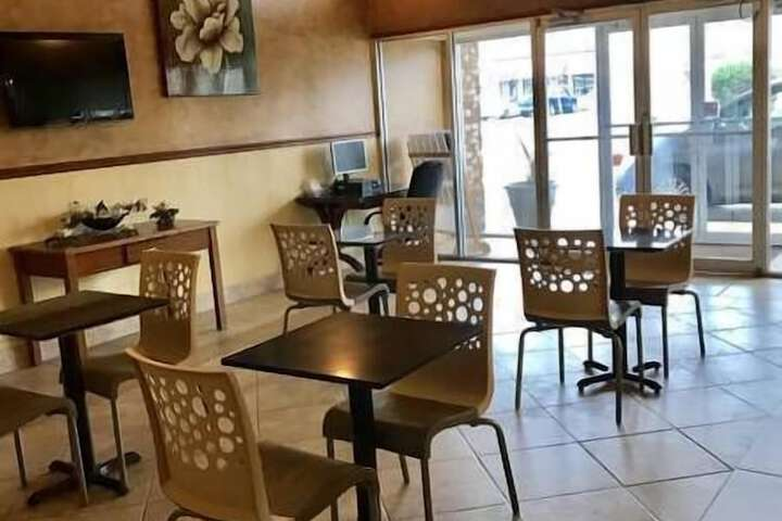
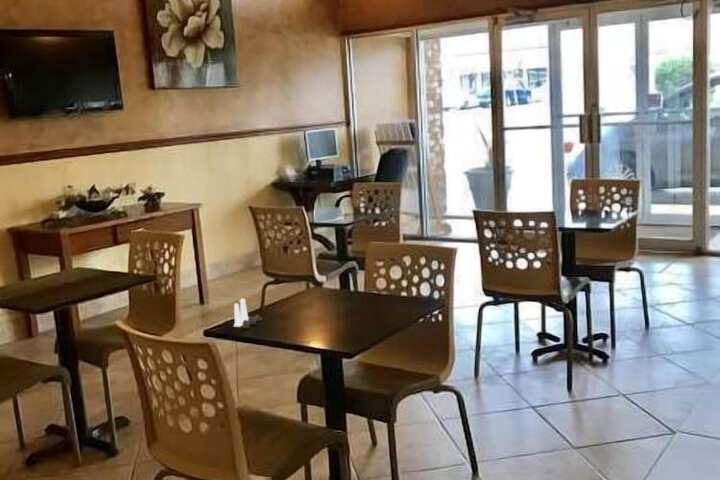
+ salt and pepper shaker set [233,298,263,329]
